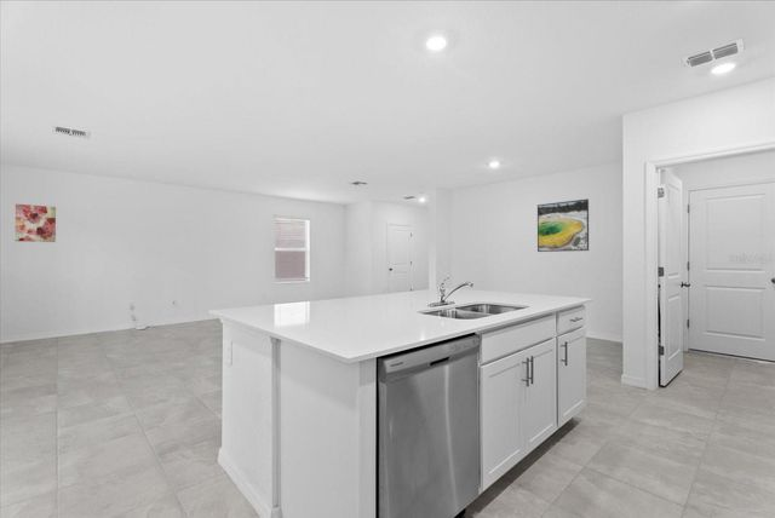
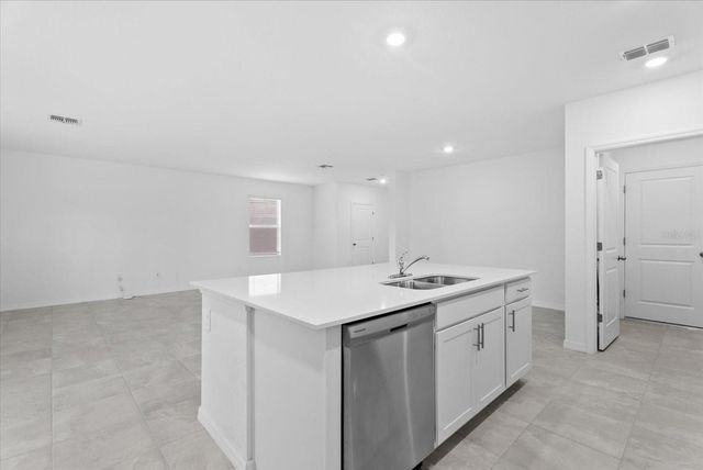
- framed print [536,197,590,253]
- wall art [15,203,57,243]
